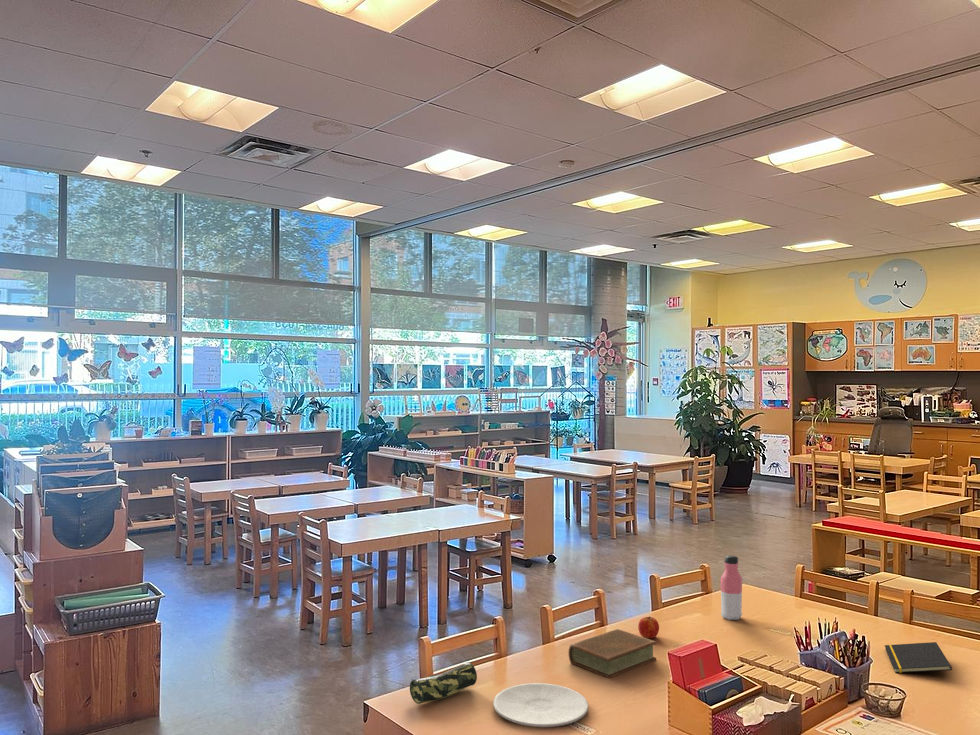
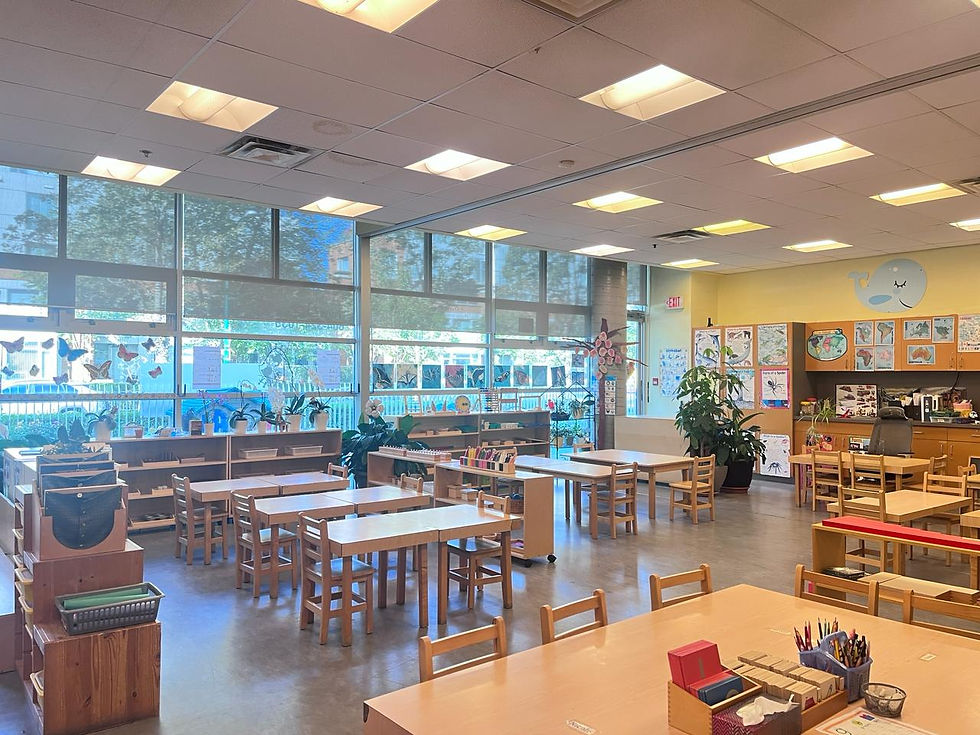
- notepad [884,641,953,674]
- book [567,628,657,679]
- water bottle [720,554,743,621]
- fruit [637,615,660,639]
- pencil case [409,661,478,705]
- plate [492,682,589,728]
